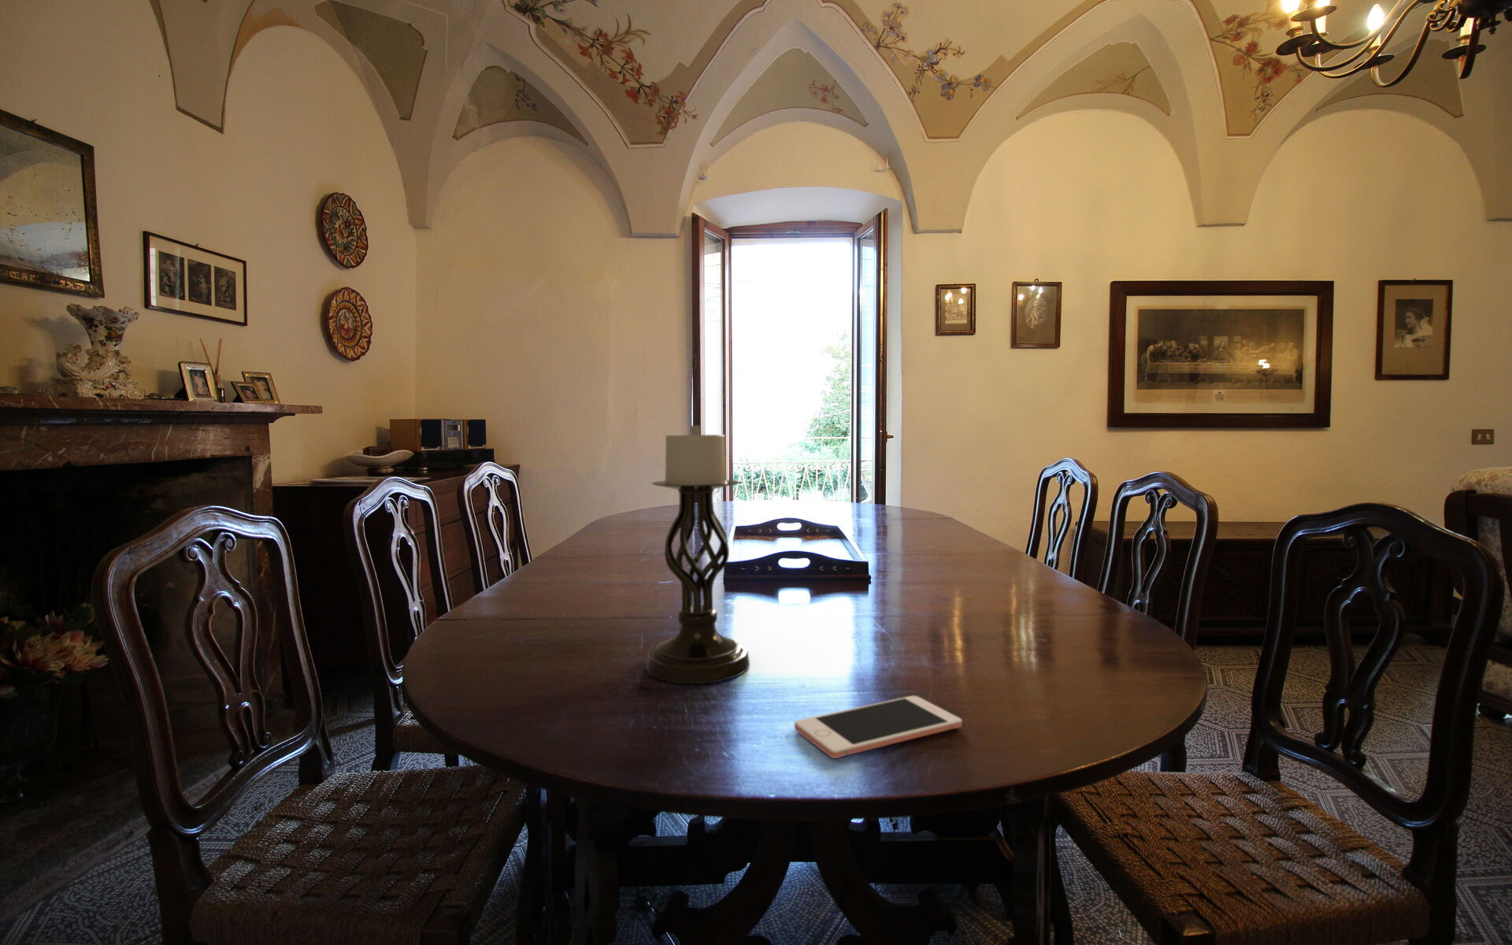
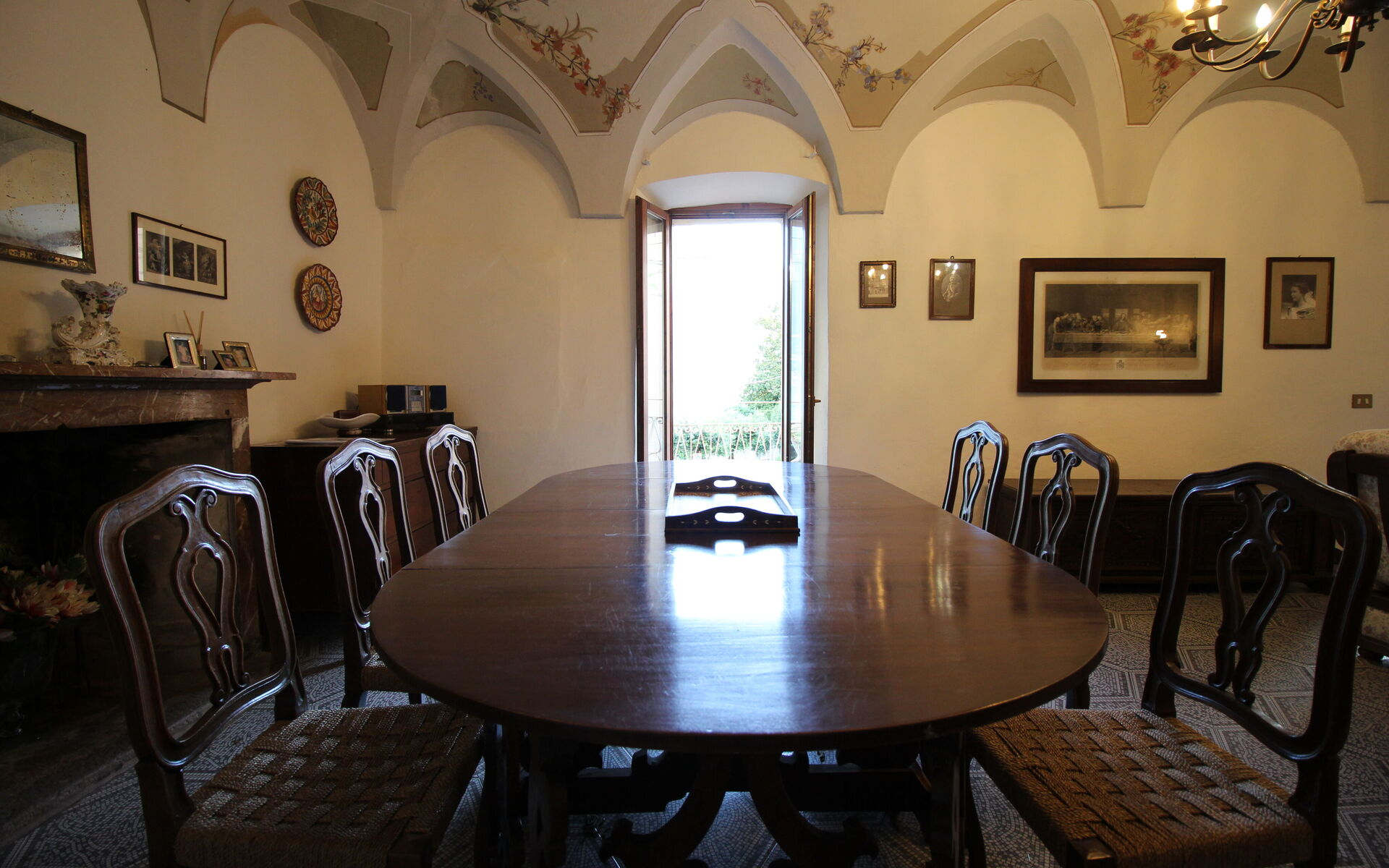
- cell phone [794,696,963,759]
- candle holder [644,425,750,685]
